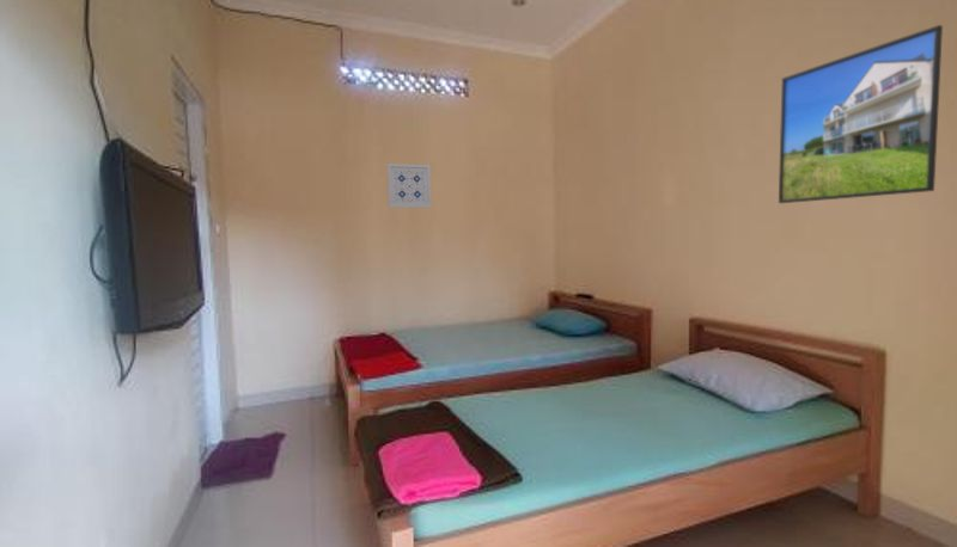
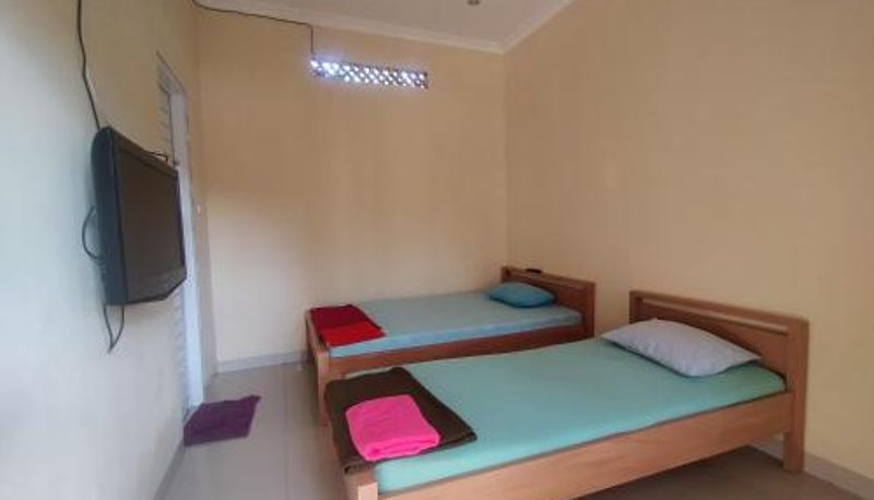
- wall art [386,162,432,209]
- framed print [778,24,944,204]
